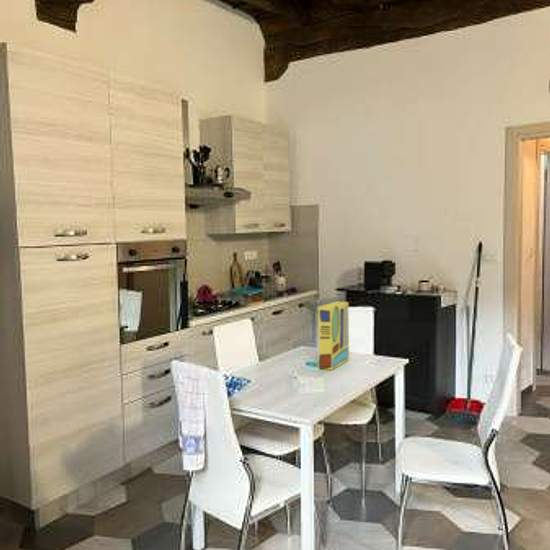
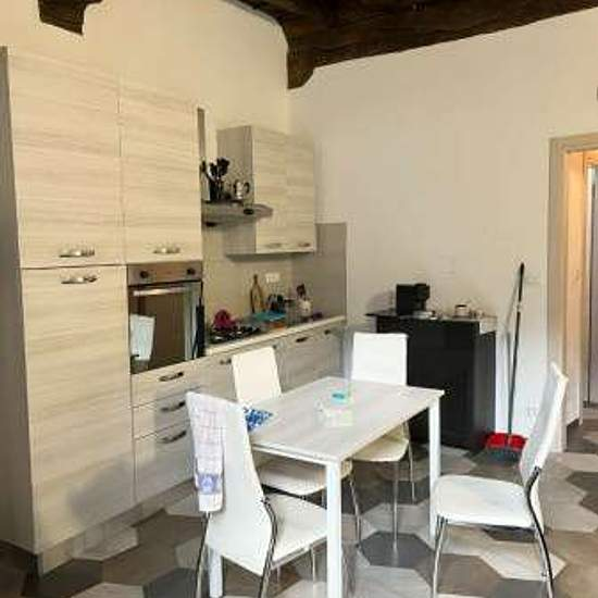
- cereal box [317,301,350,371]
